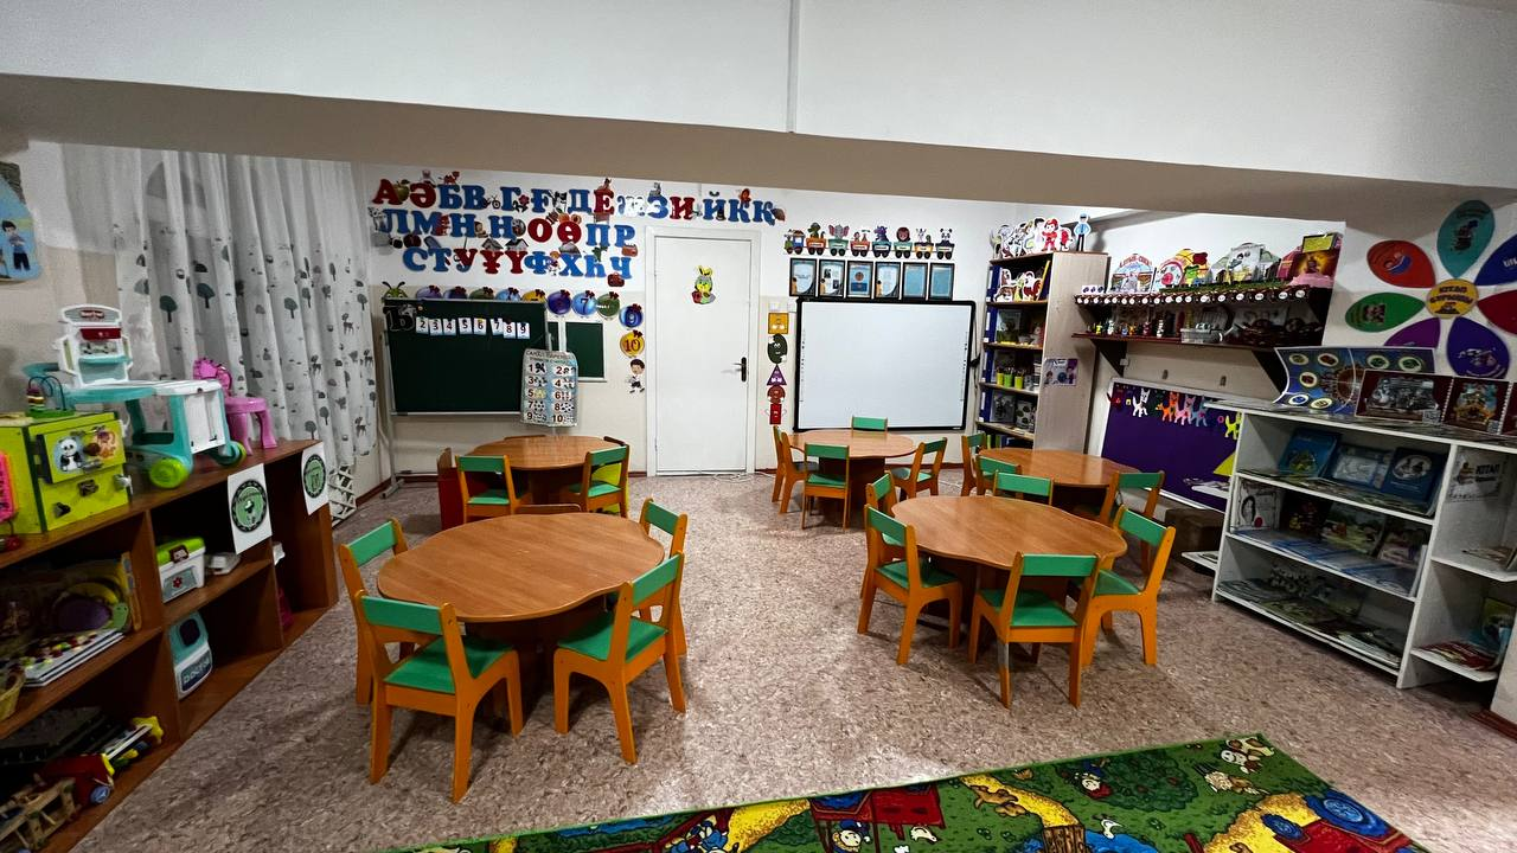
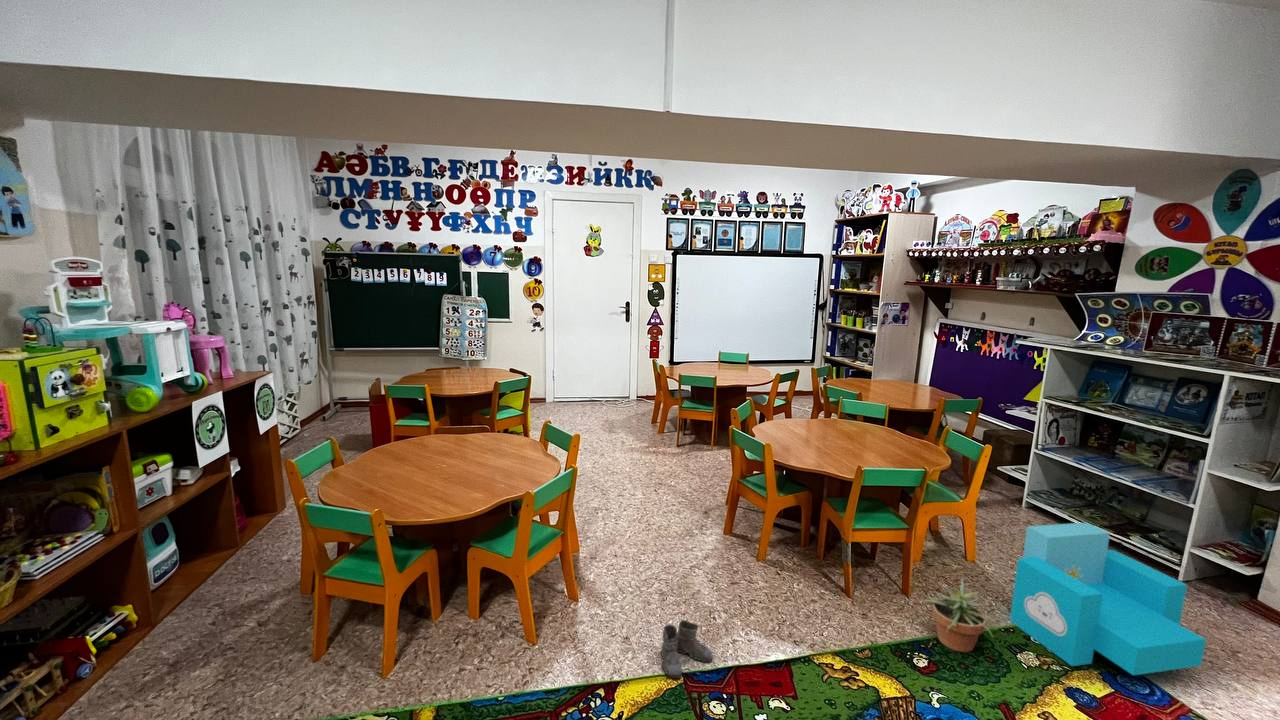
+ potted plant [920,576,997,653]
+ armchair [1009,521,1207,676]
+ boots [651,619,714,679]
